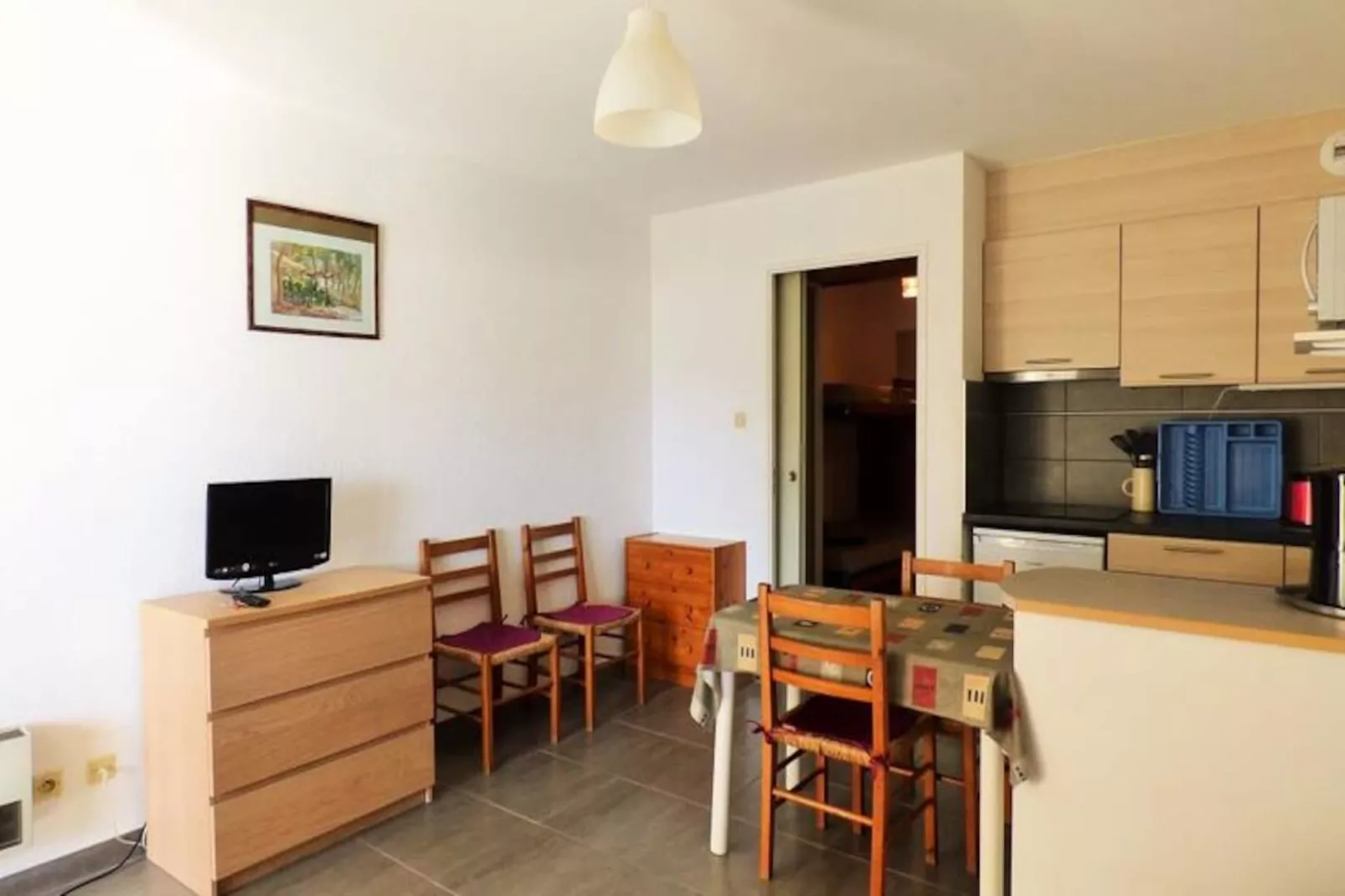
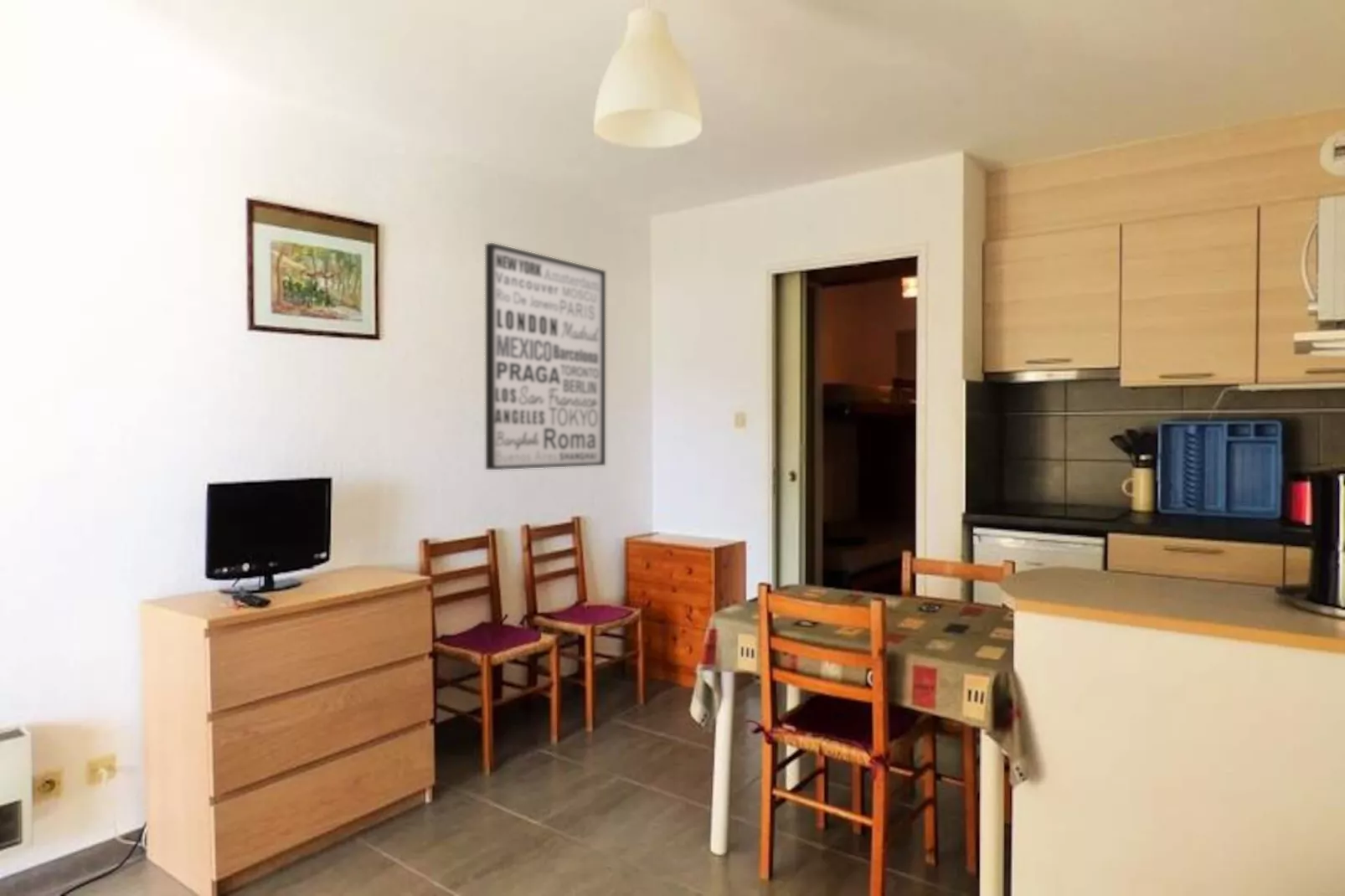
+ wall art [485,242,606,471]
